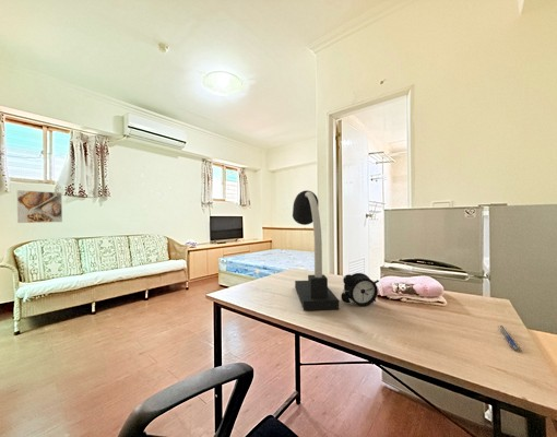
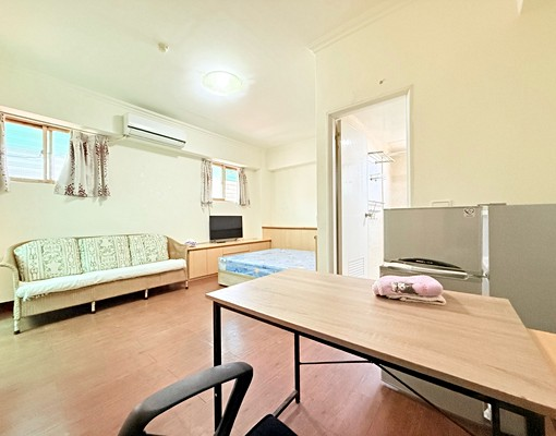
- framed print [16,189,63,224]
- desk lamp [292,189,340,311]
- pen [498,324,522,352]
- alarm clock [340,272,380,307]
